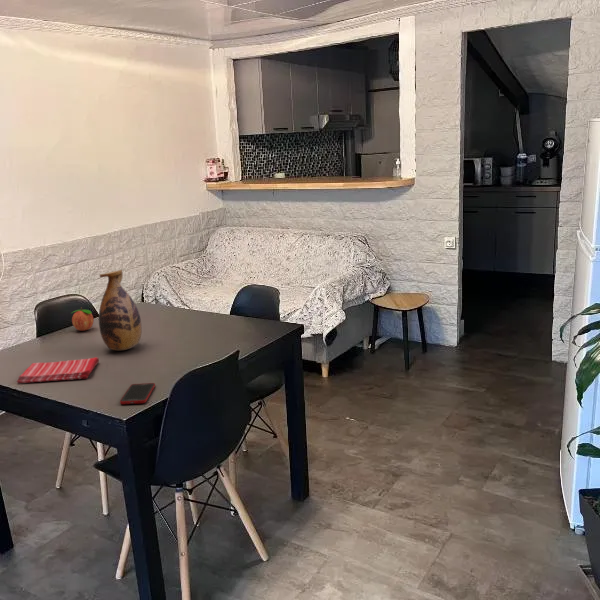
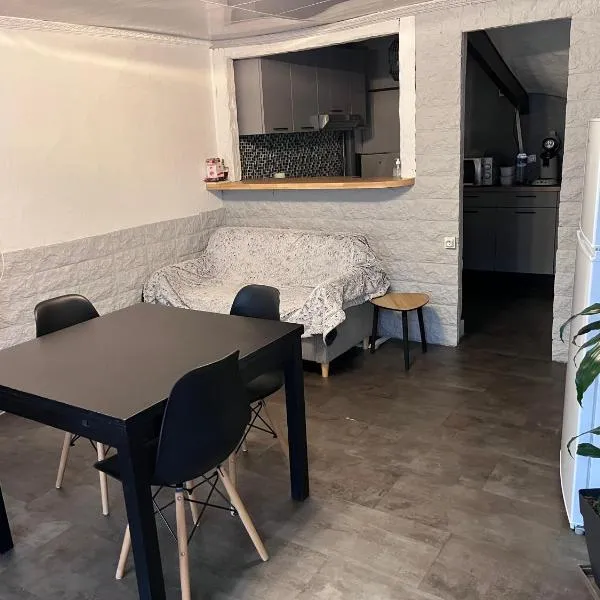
- fruit [71,306,95,332]
- cell phone [119,382,156,405]
- dish towel [16,356,100,384]
- vase [98,269,143,351]
